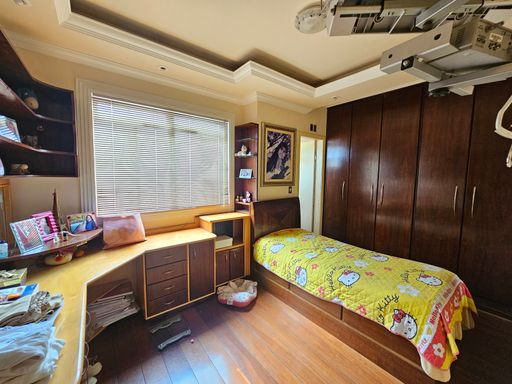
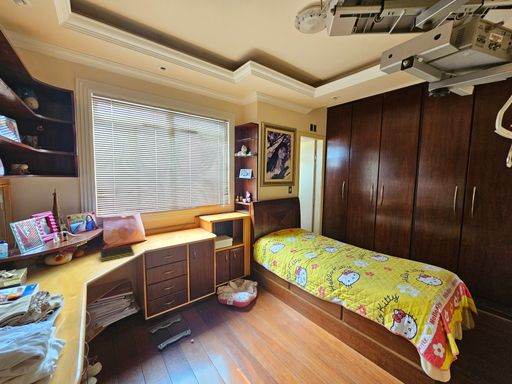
+ notepad [99,244,135,262]
